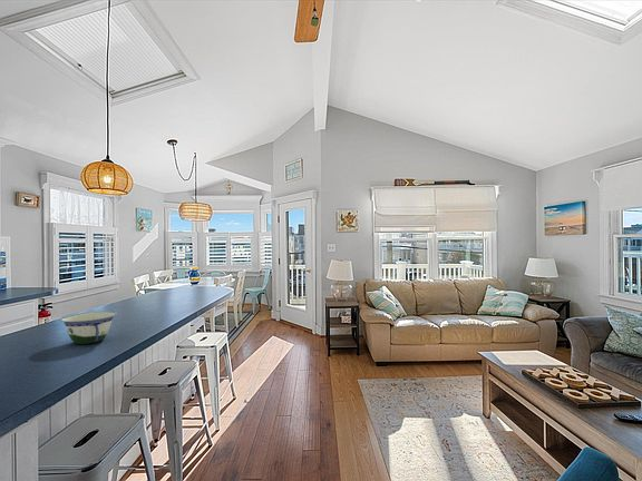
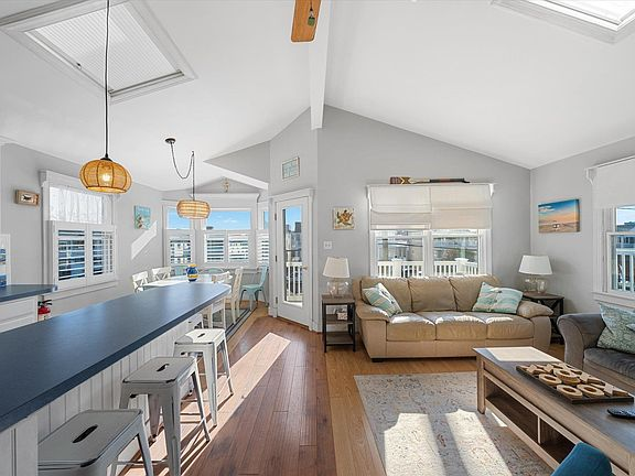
- bowl [59,311,118,345]
